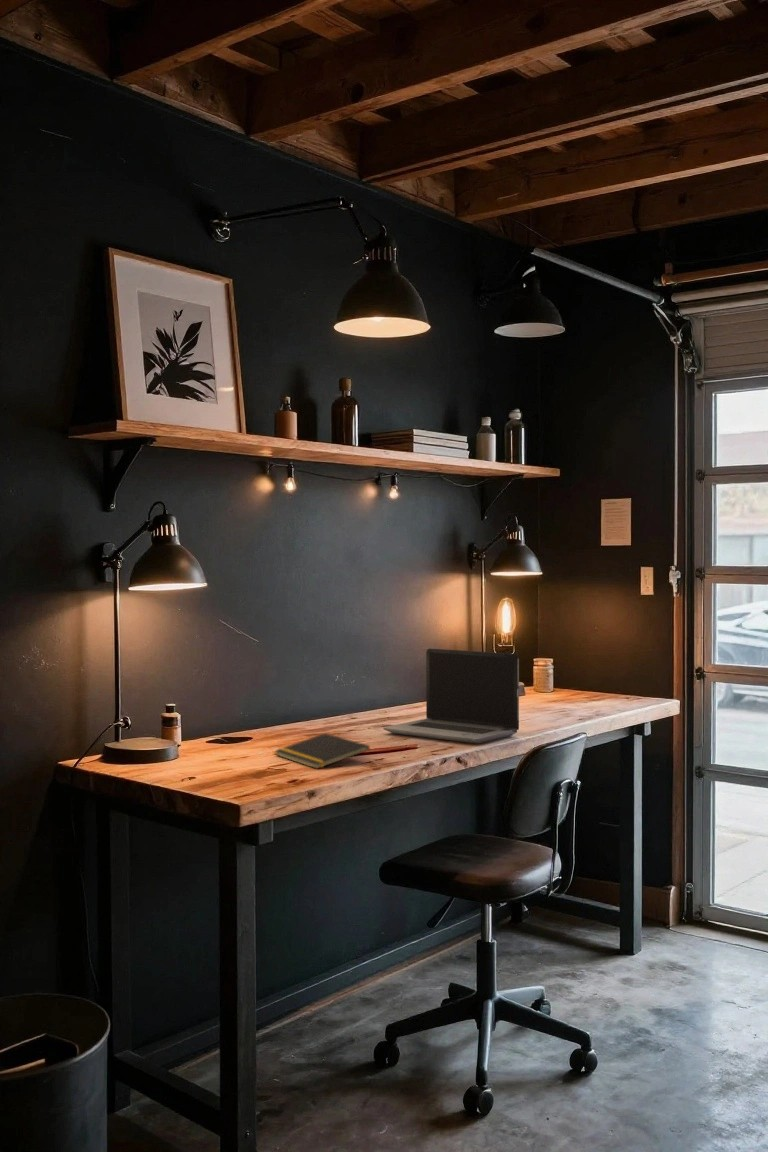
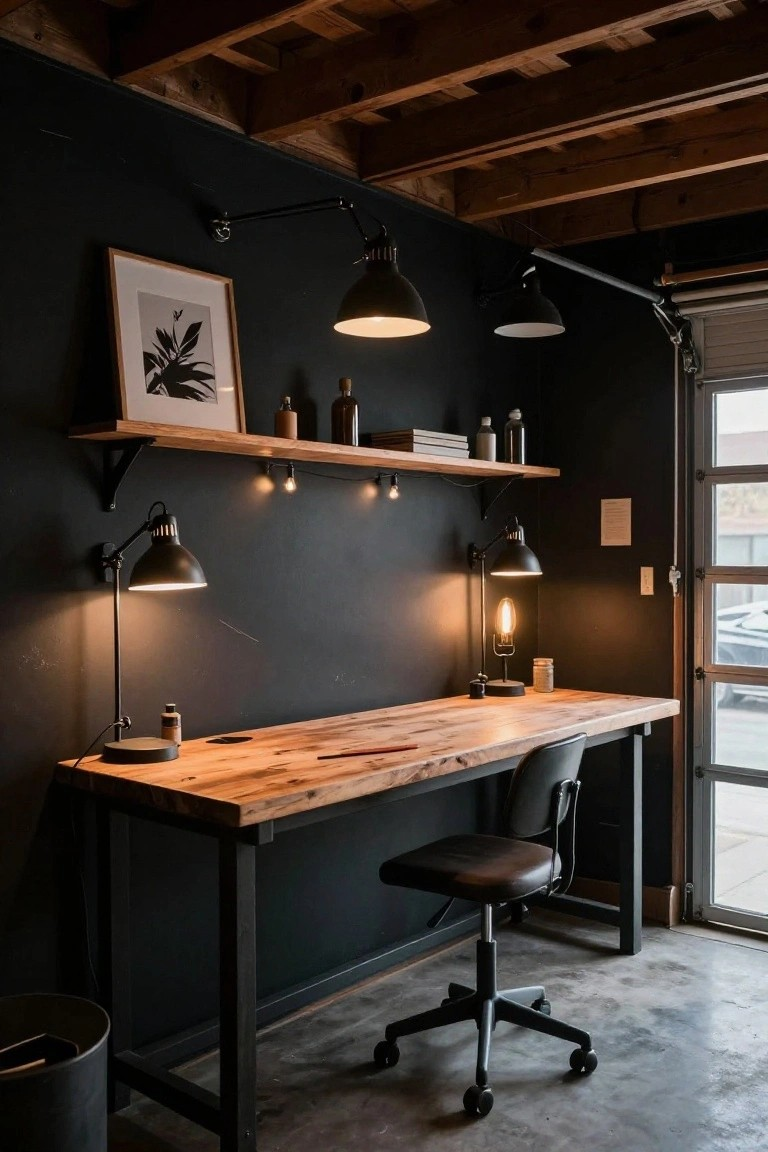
- laptop computer [383,648,520,744]
- notepad [274,732,371,770]
